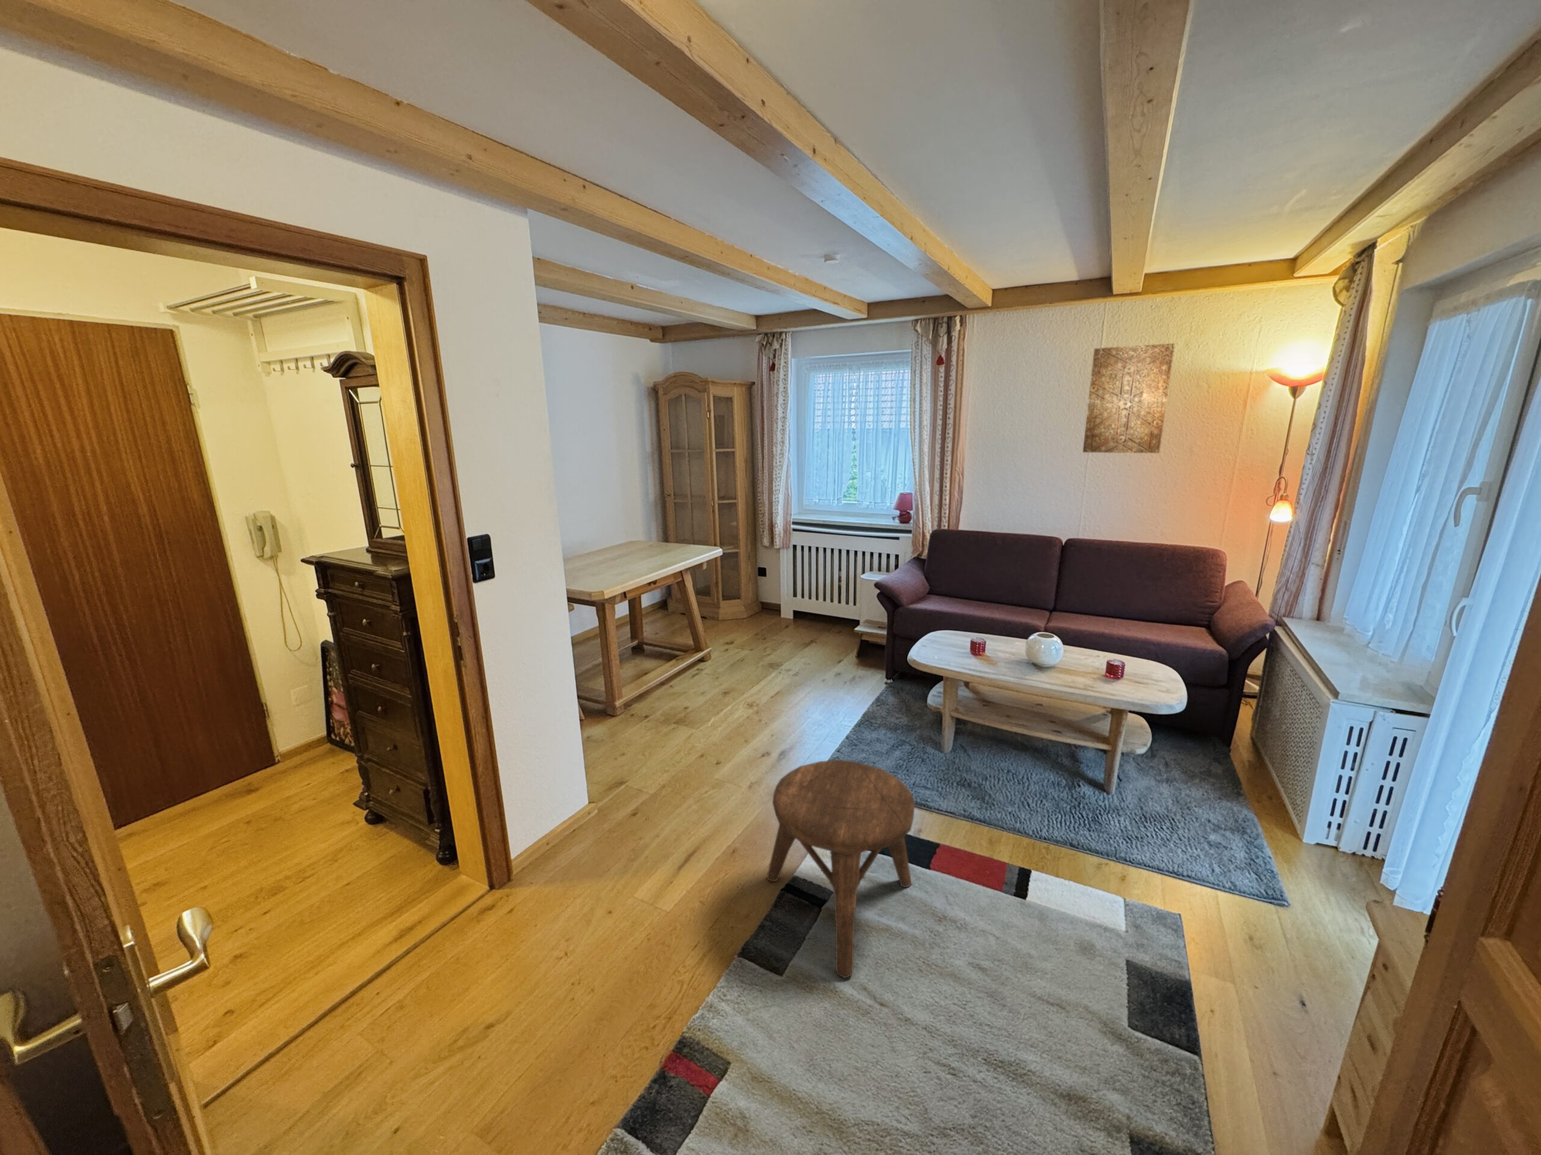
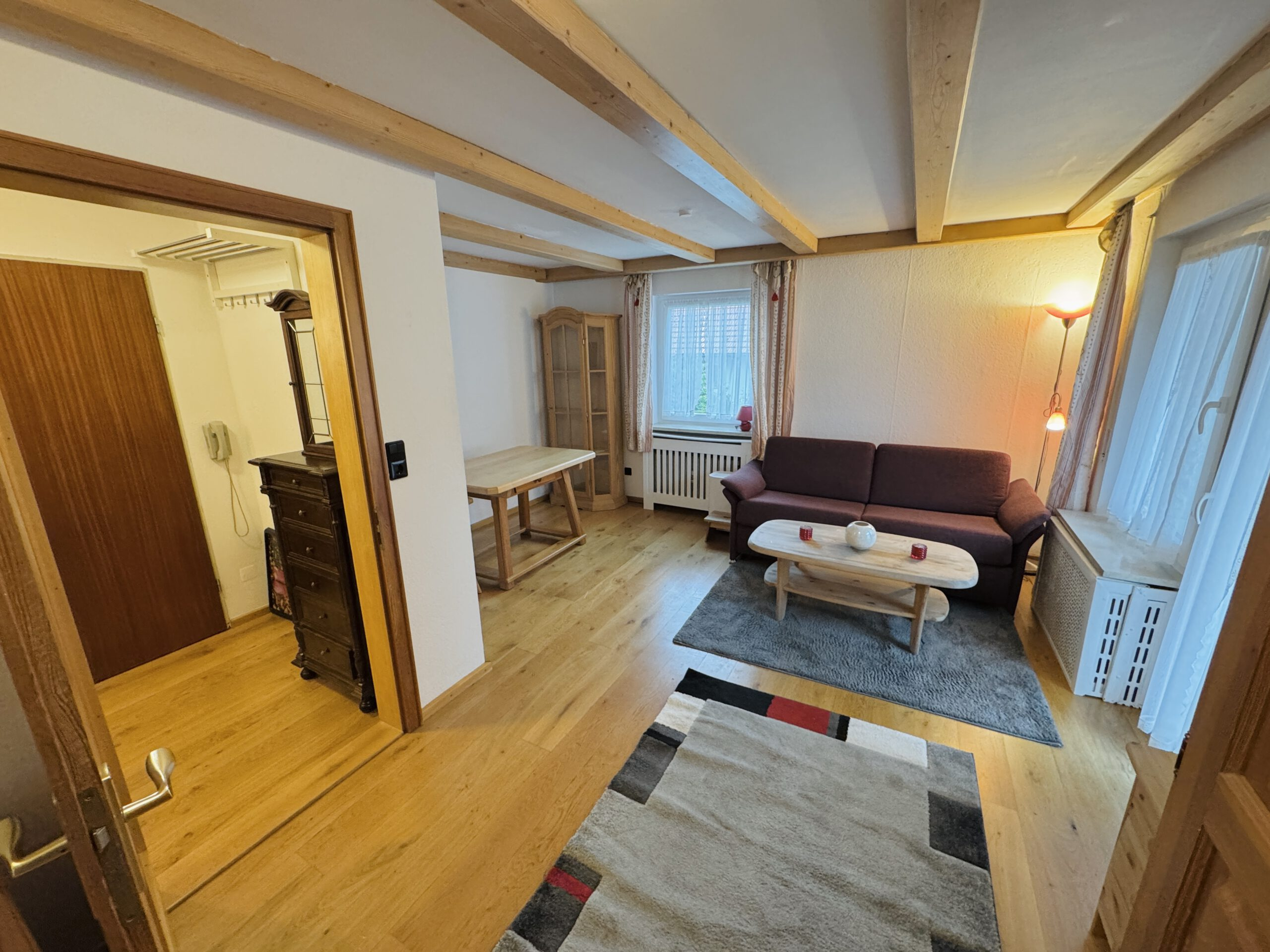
- wall art [1082,343,1176,454]
- stool [767,759,916,979]
